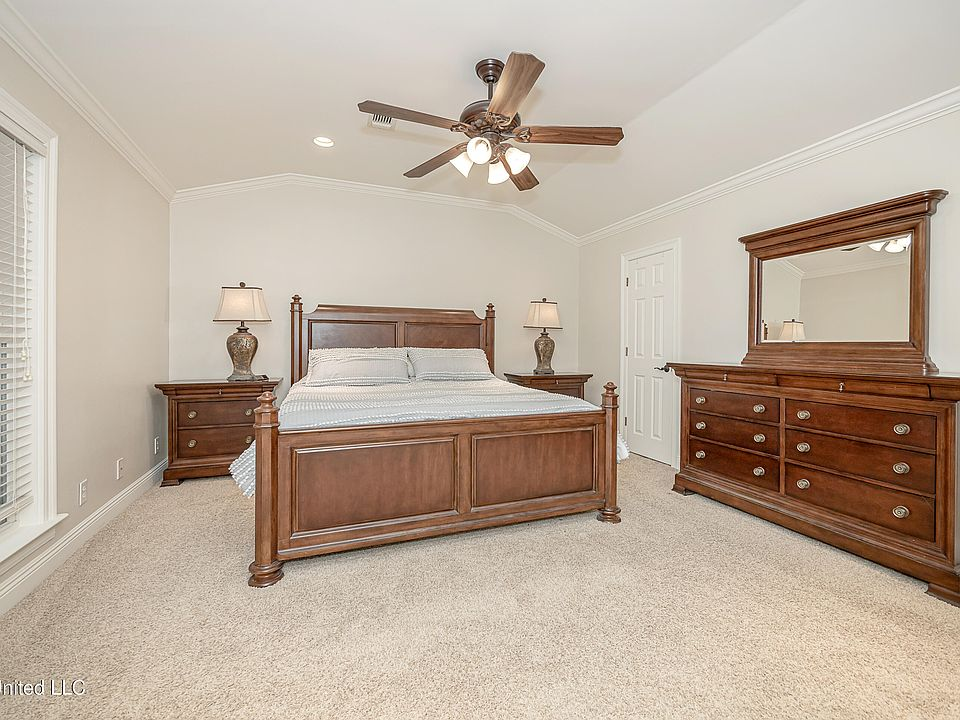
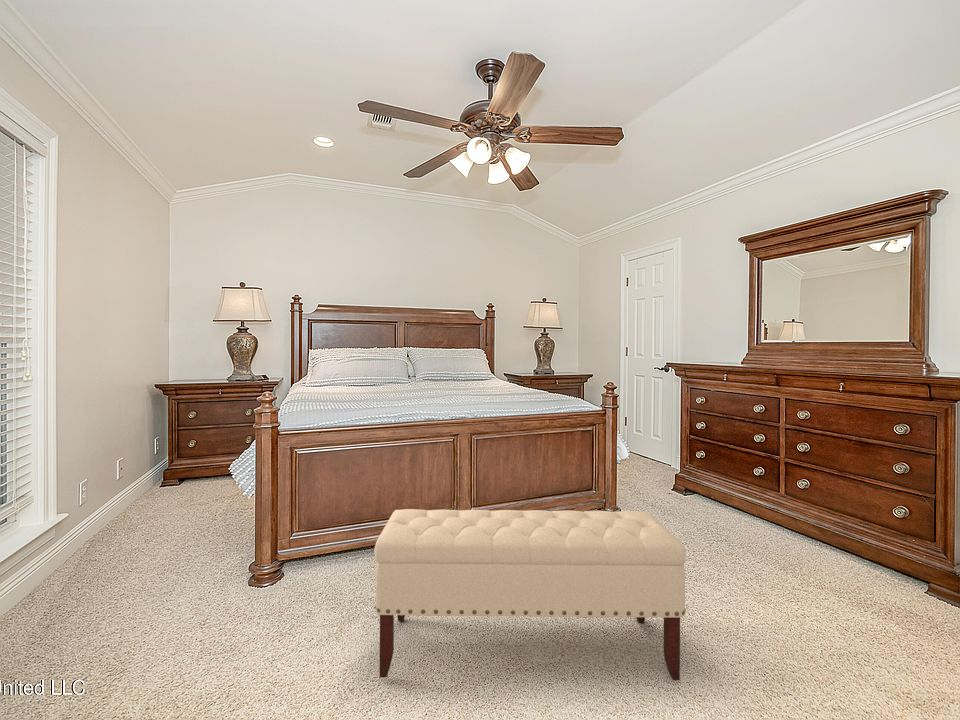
+ bench [373,508,687,681]
